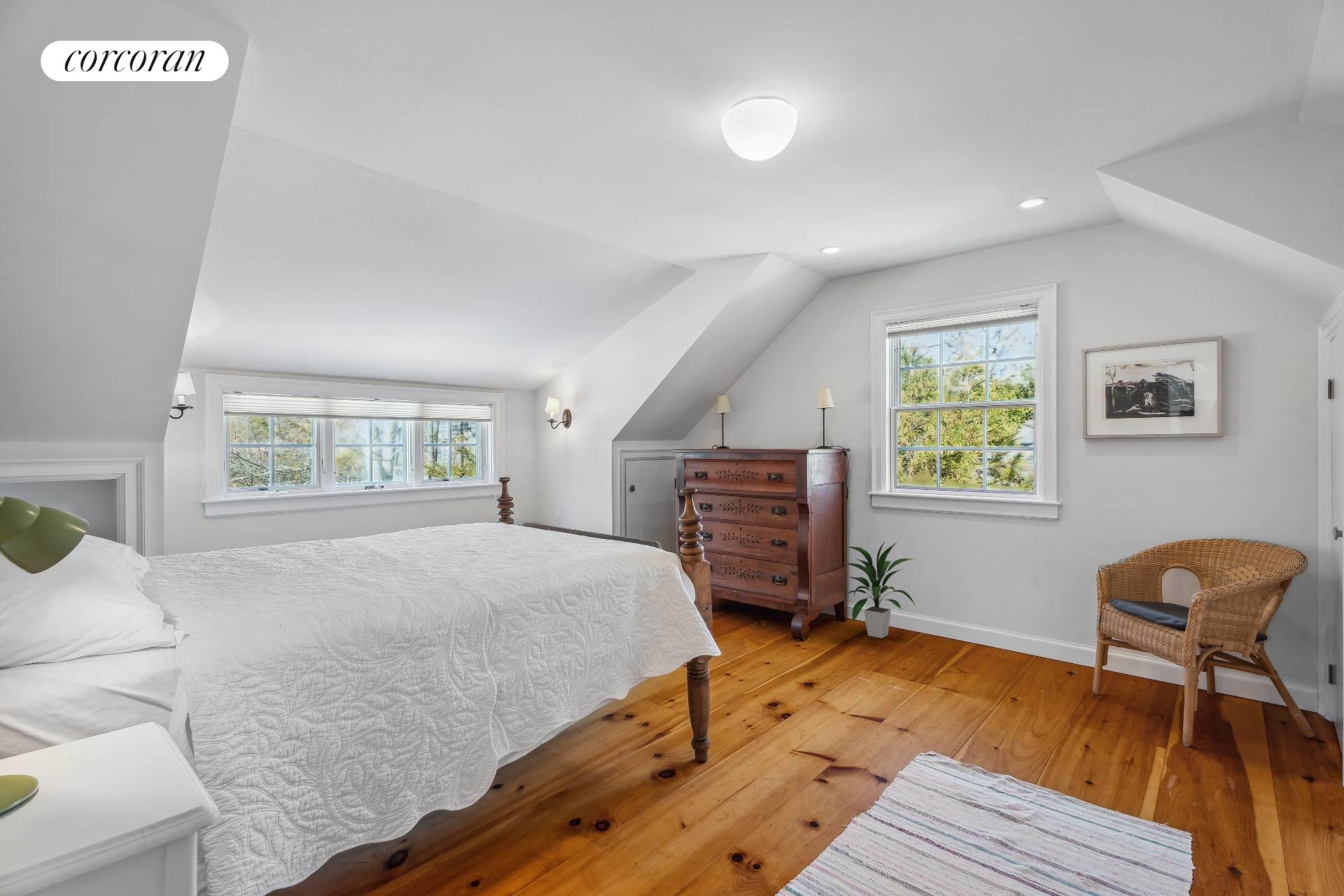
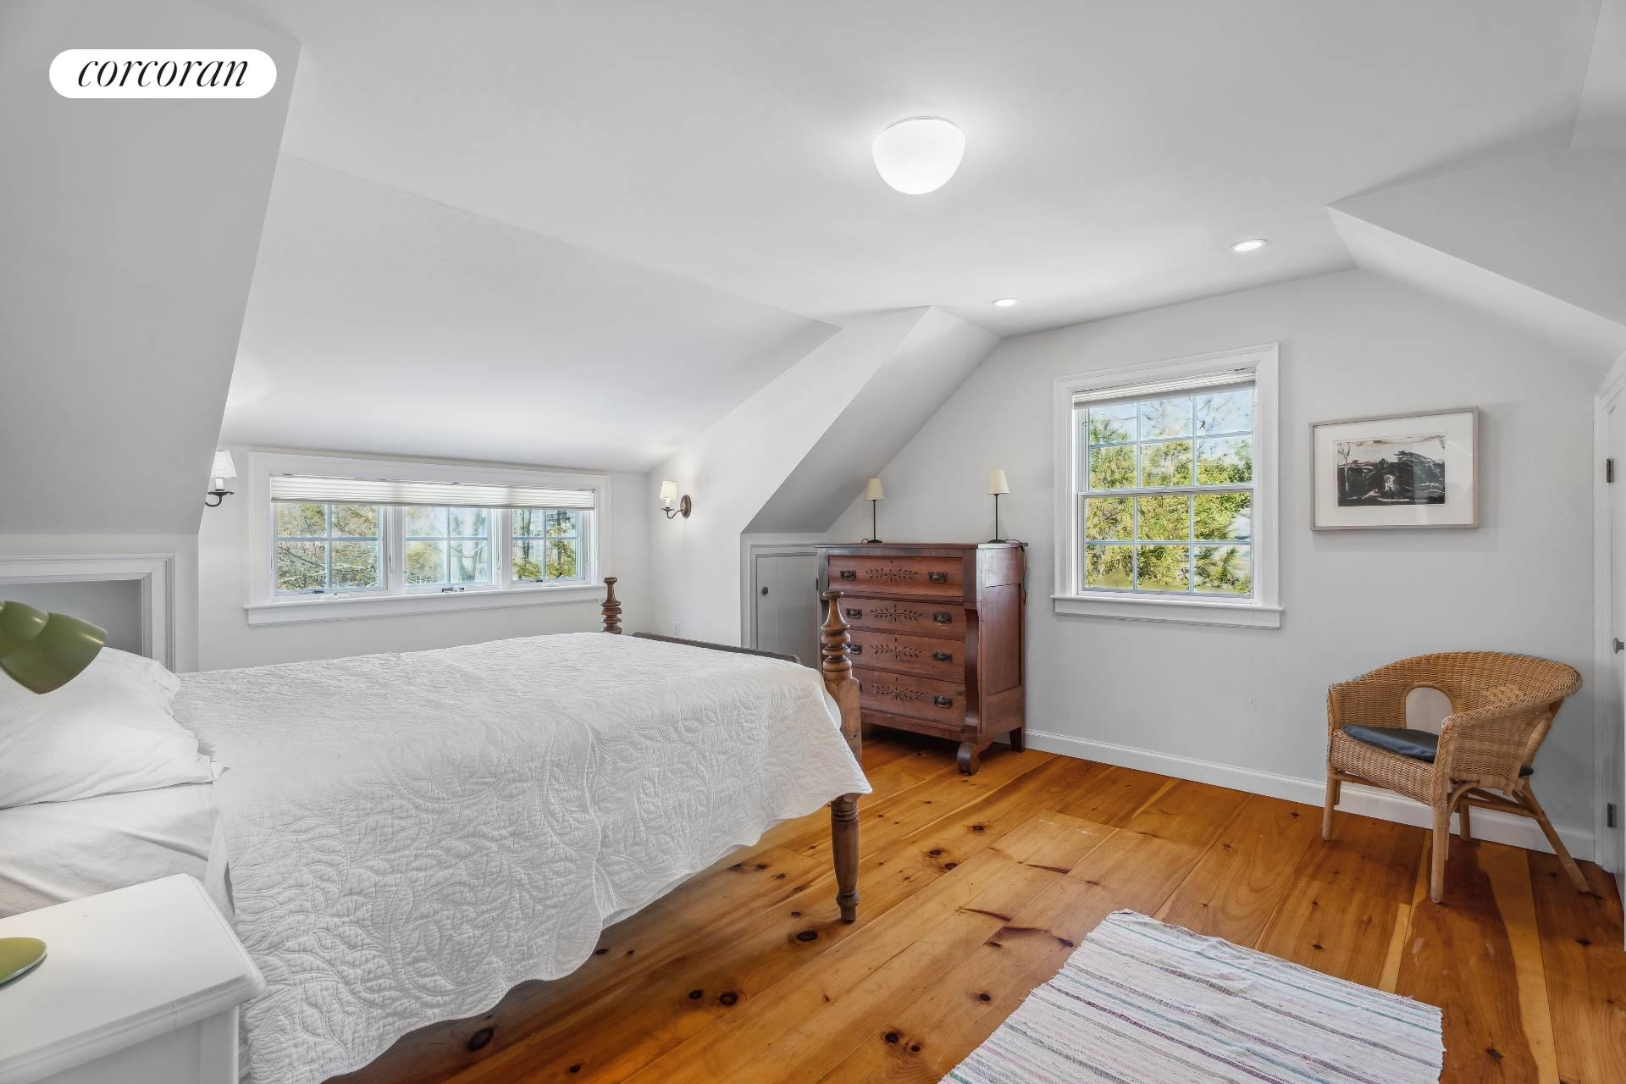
- indoor plant [841,540,916,639]
